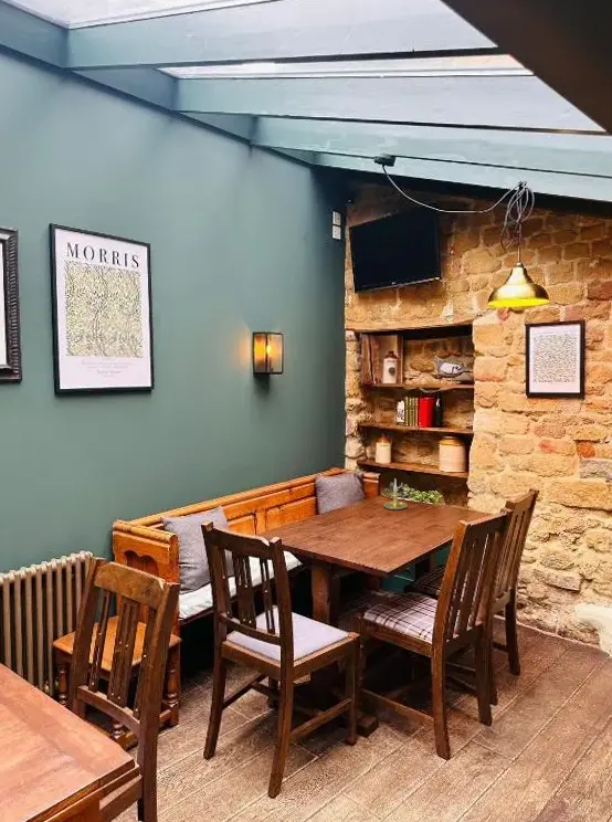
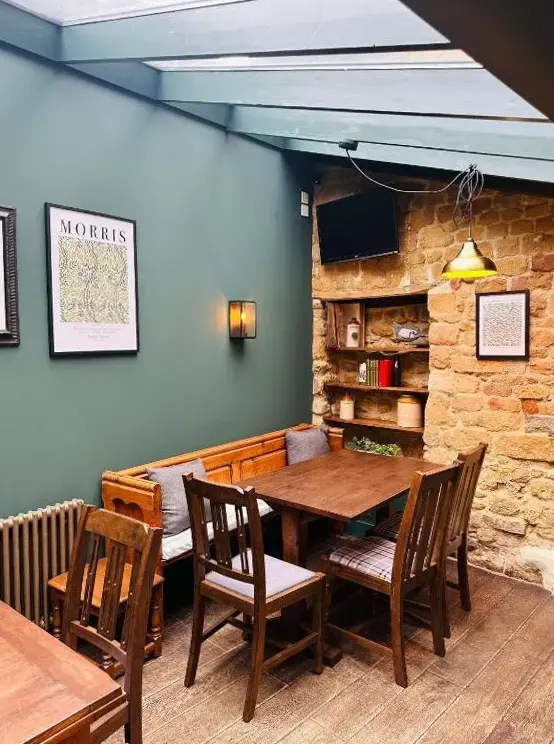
- candle holder [382,478,409,510]
